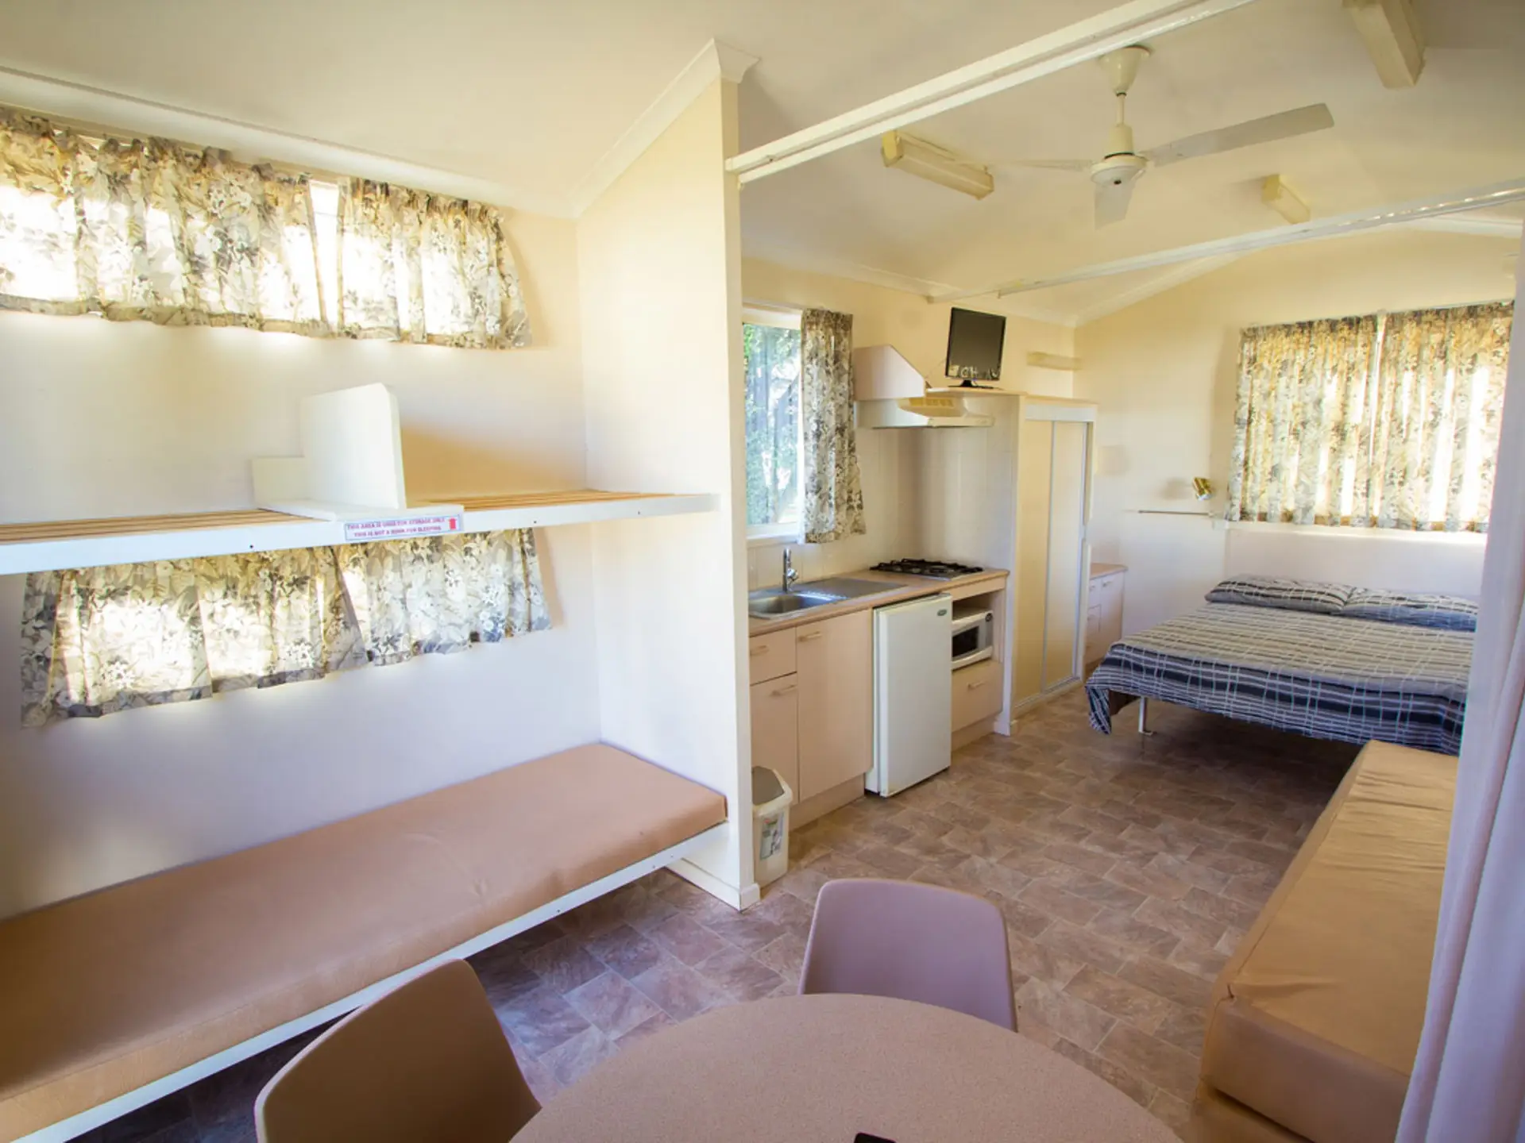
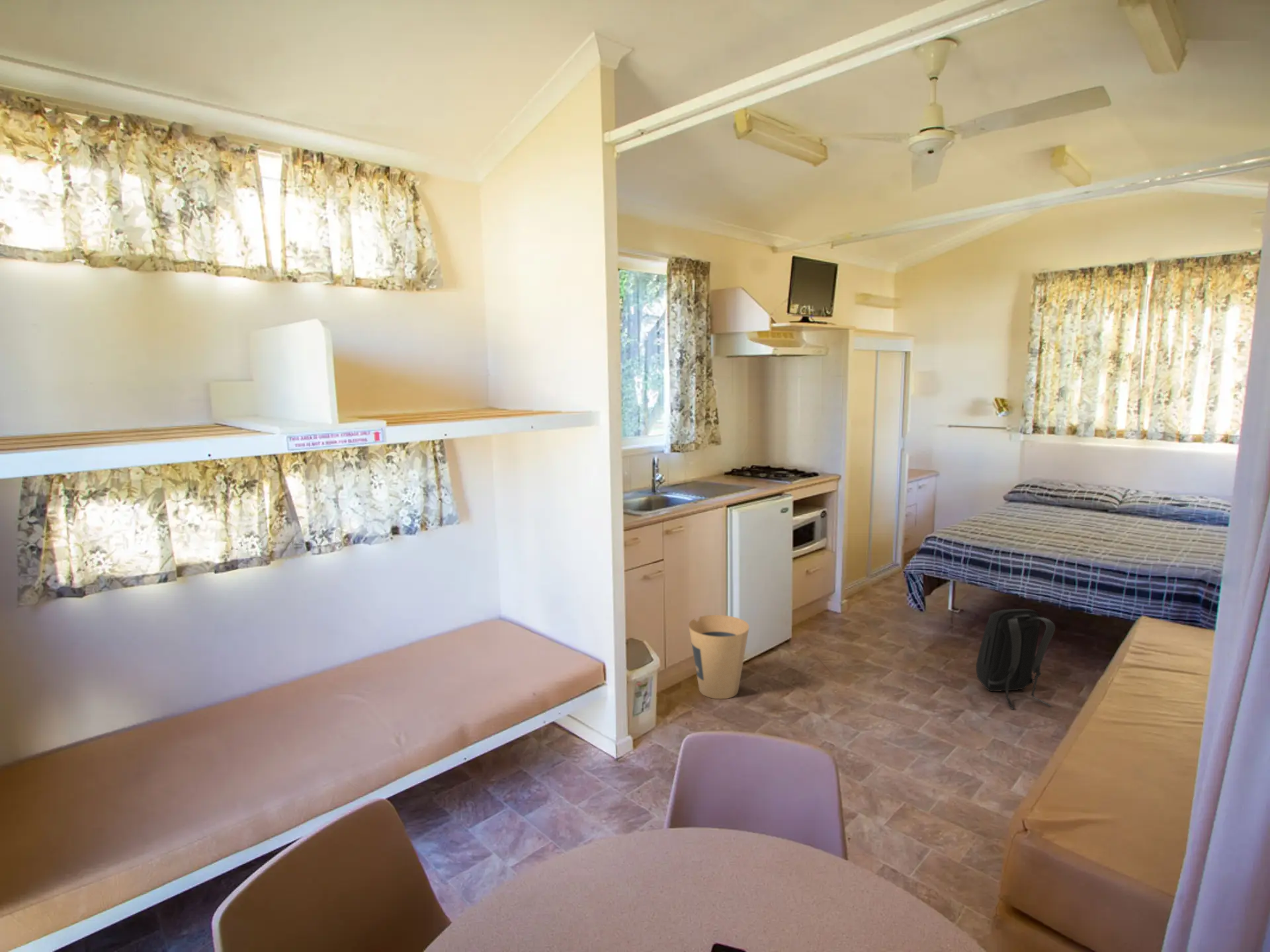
+ backpack [976,608,1056,710]
+ trash can [688,614,750,700]
